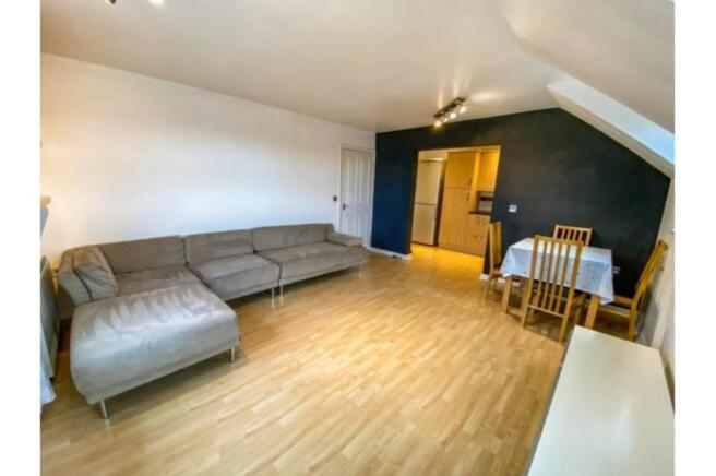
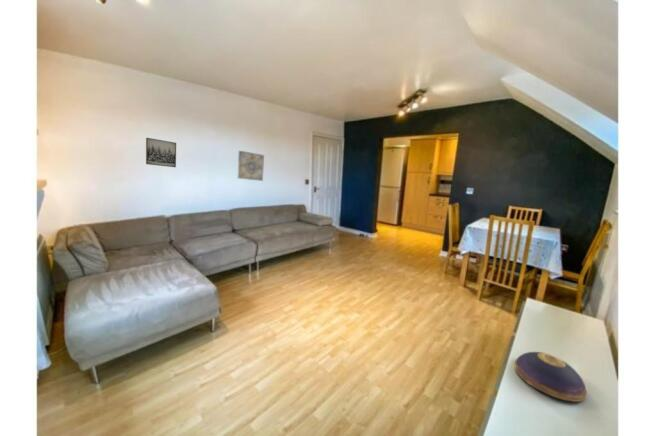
+ decorative bowl [513,351,588,403]
+ wall art [237,150,265,182]
+ wall art [145,137,177,168]
